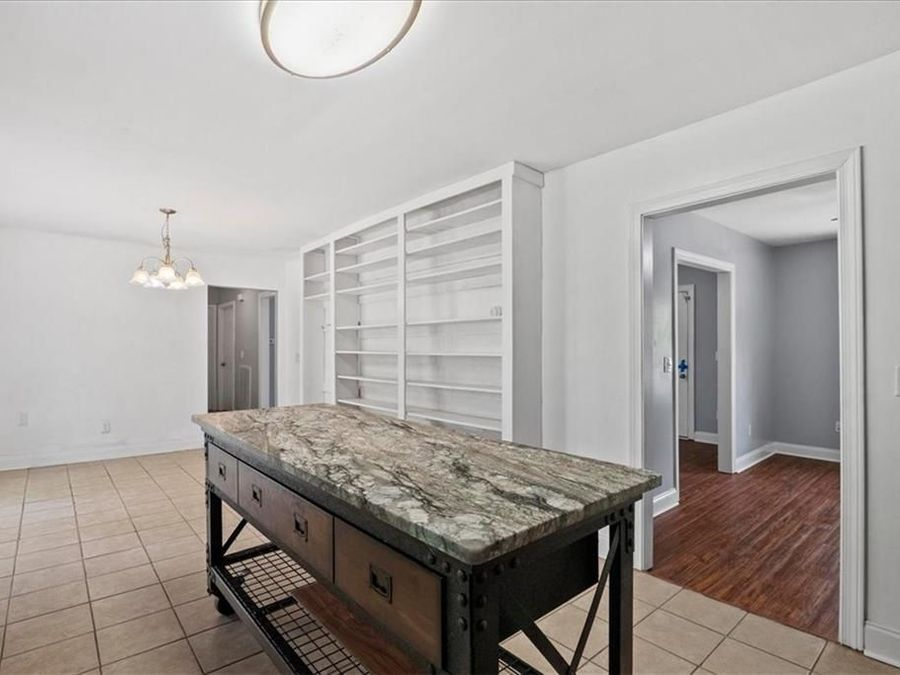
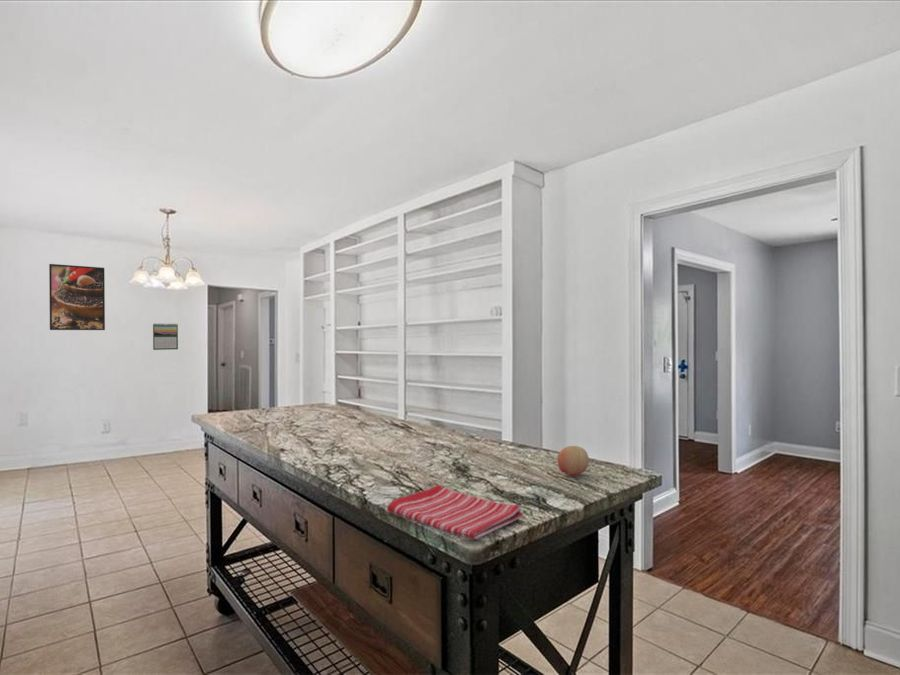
+ dish towel [386,484,524,541]
+ fruit [557,445,590,477]
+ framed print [48,263,106,331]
+ calendar [152,322,179,351]
